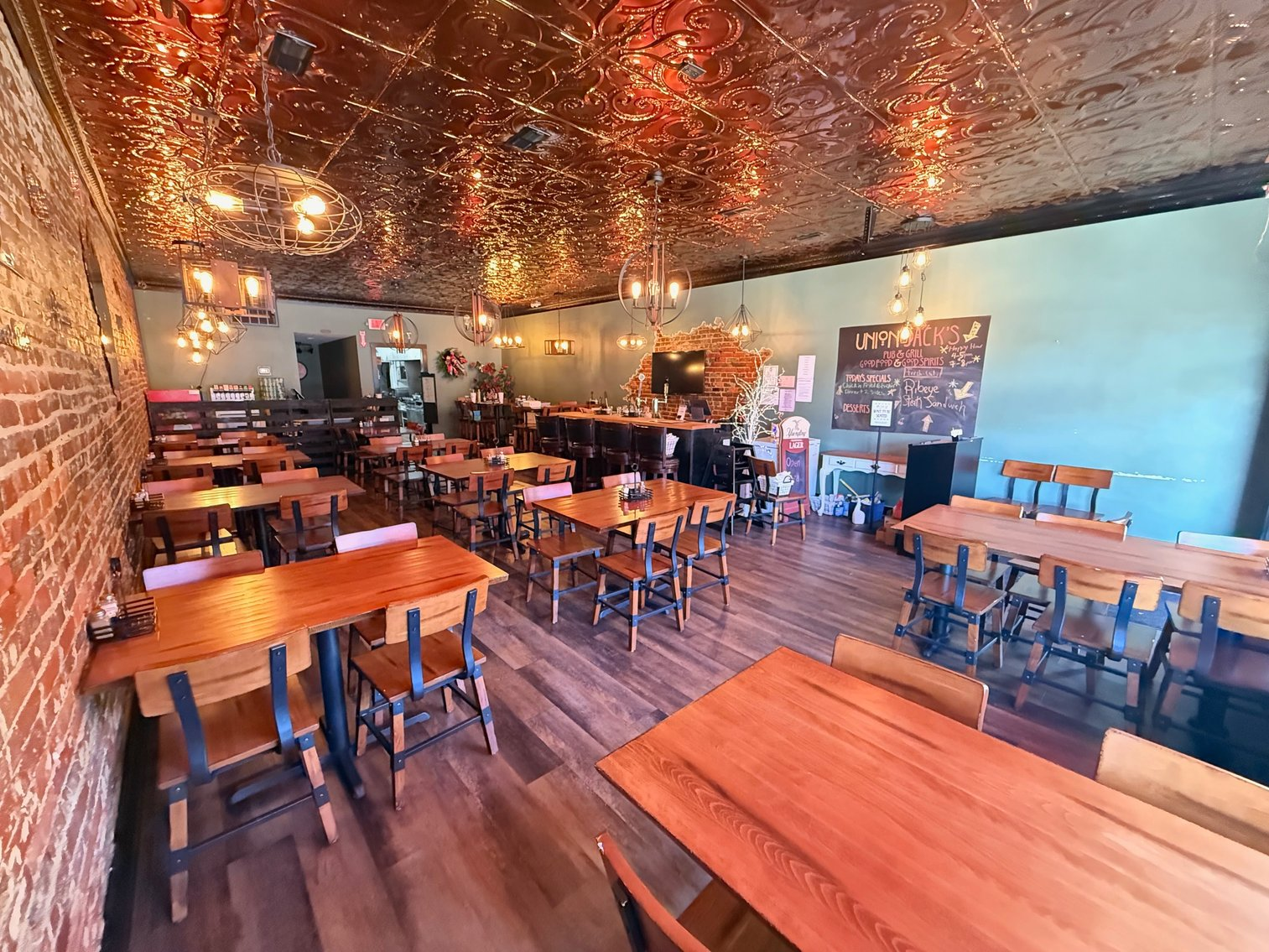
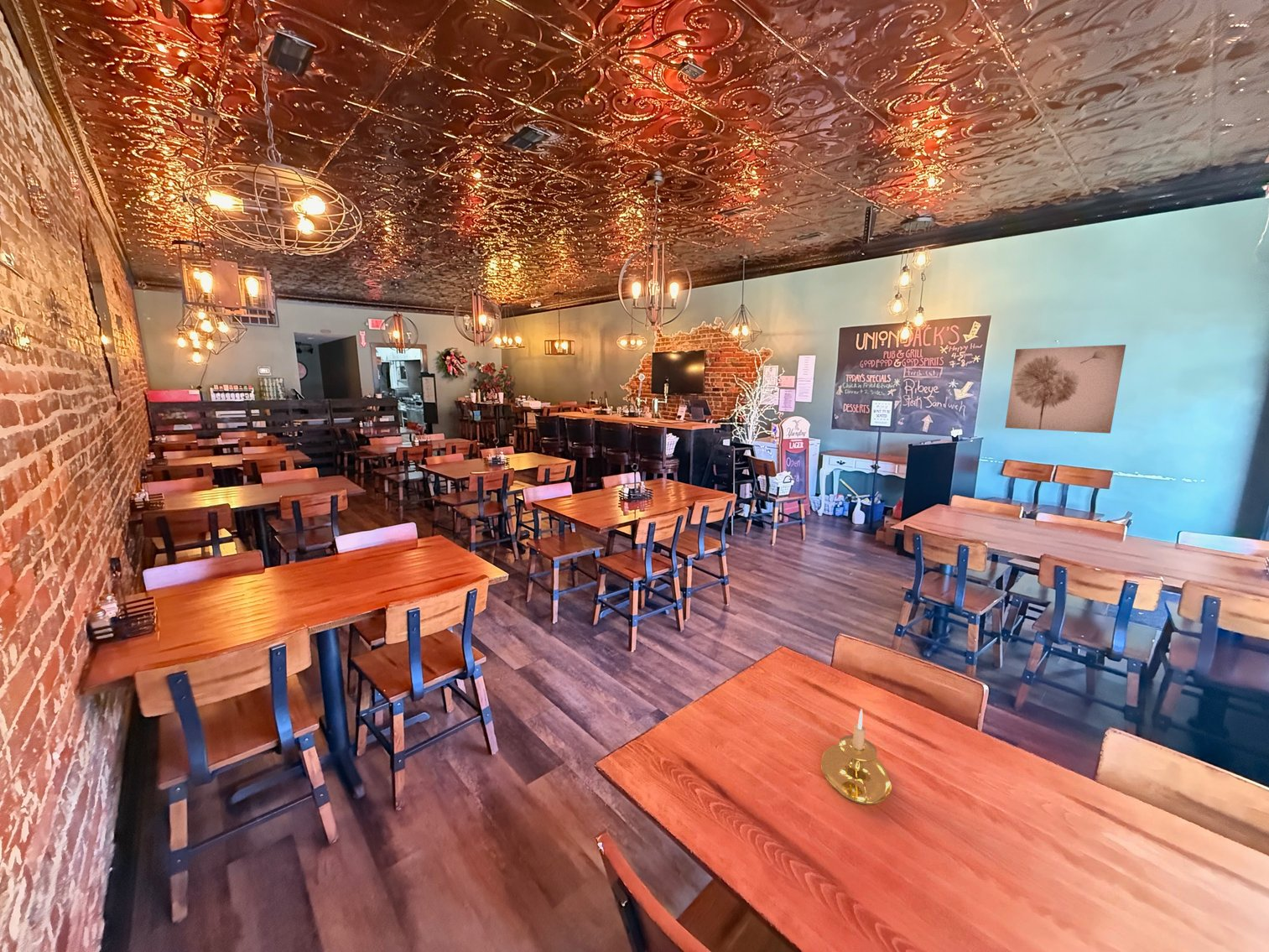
+ candle holder [820,708,892,805]
+ wall art [1004,344,1126,434]
